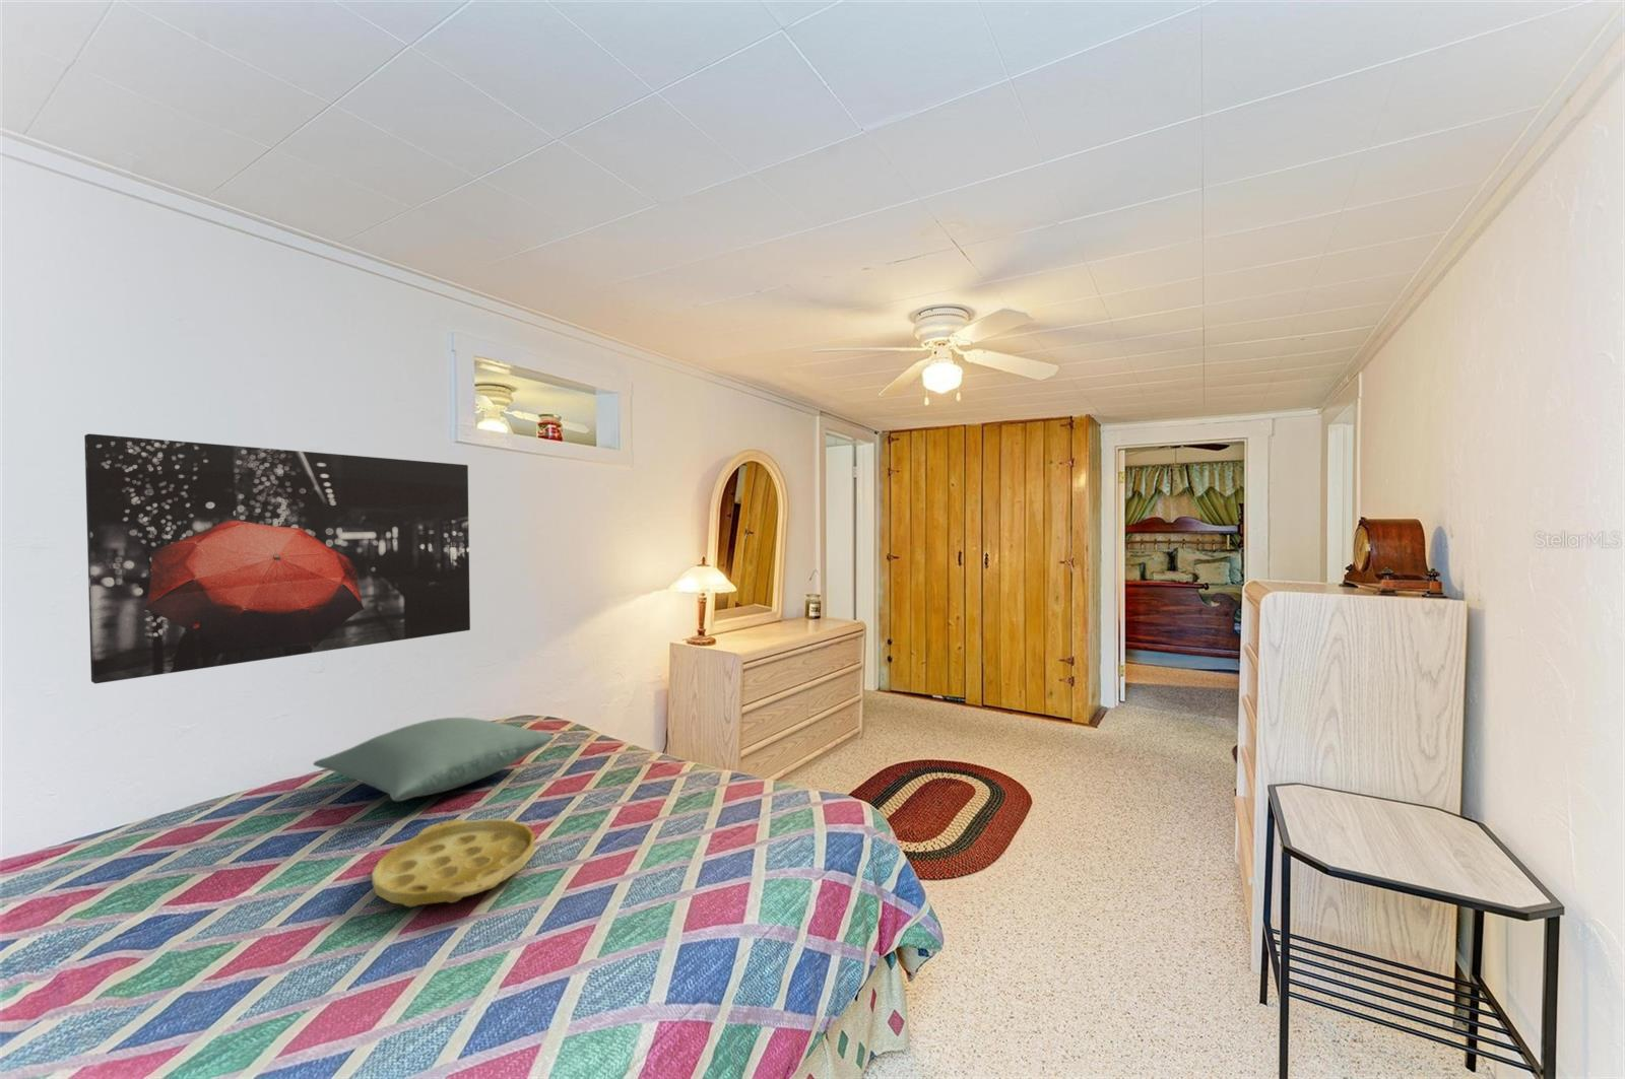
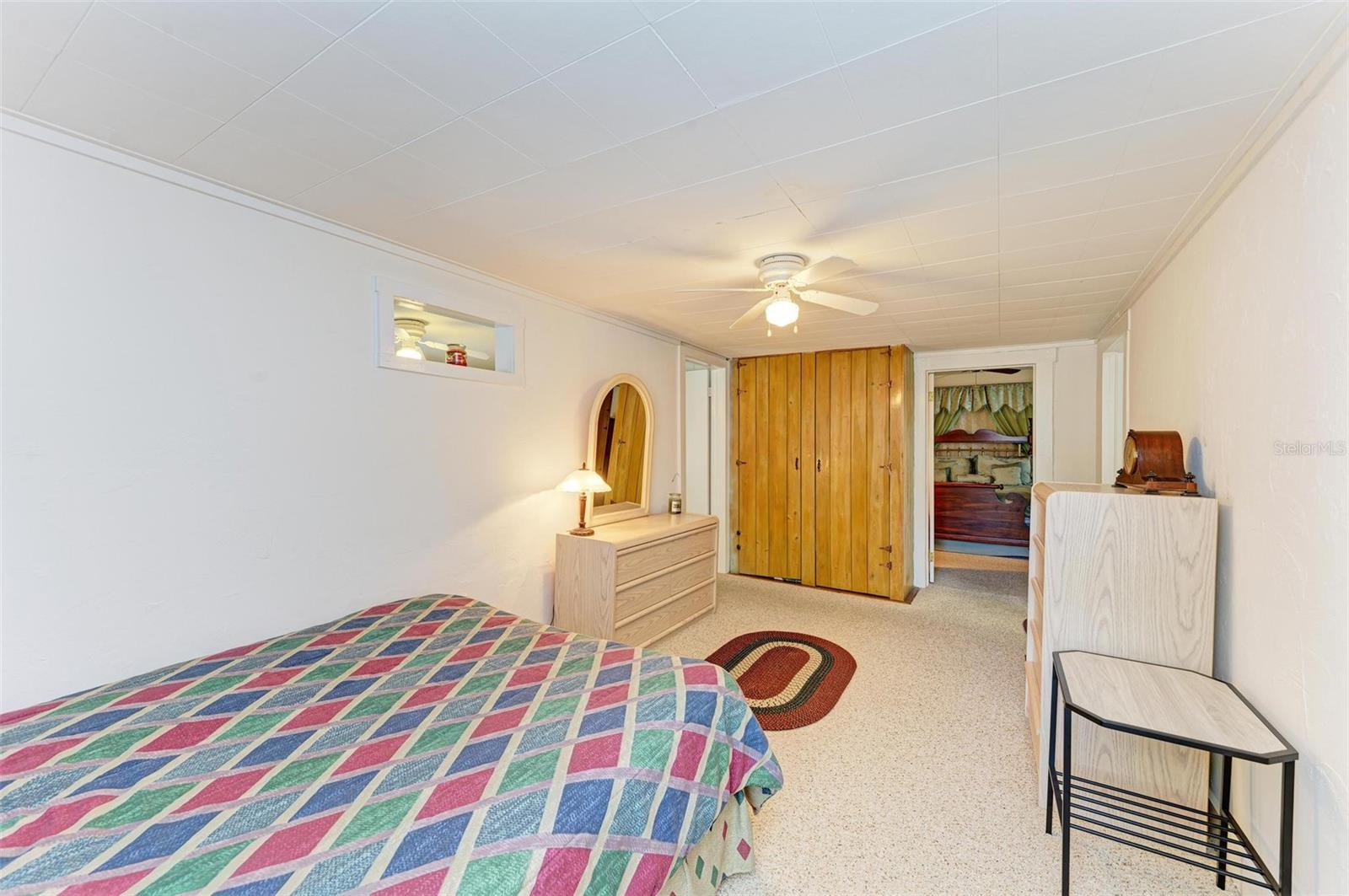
- pillow [312,717,554,802]
- tray [371,818,536,908]
- wall art [83,432,471,685]
